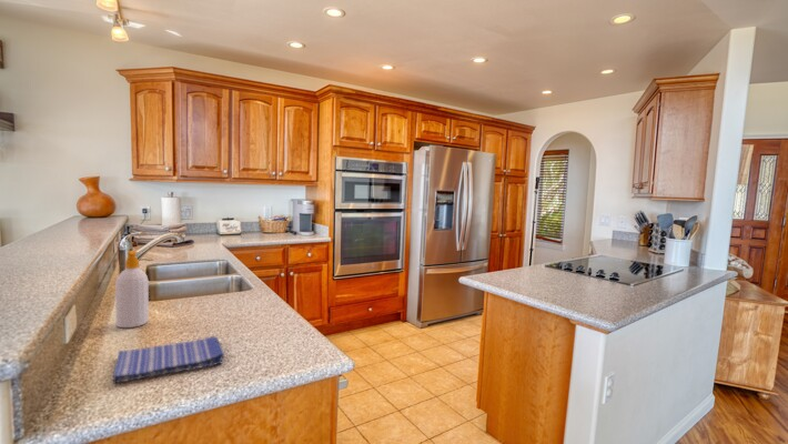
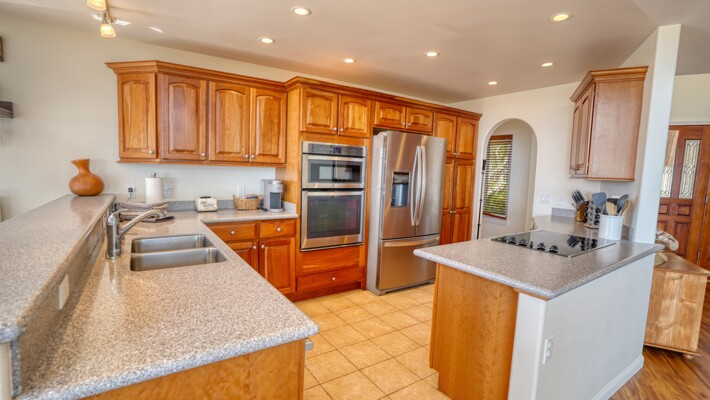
- soap bottle [114,250,150,329]
- dish towel [112,335,225,385]
